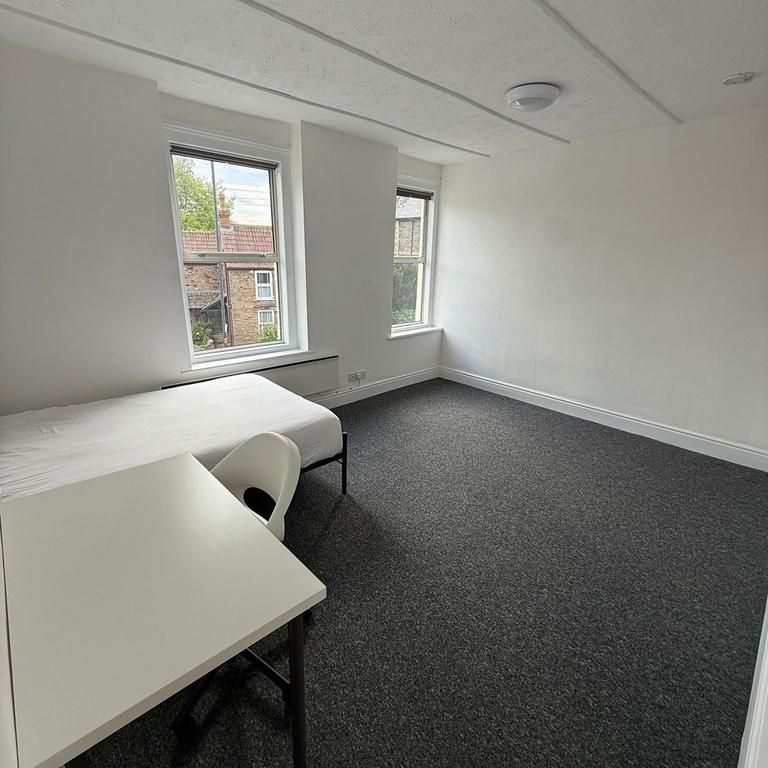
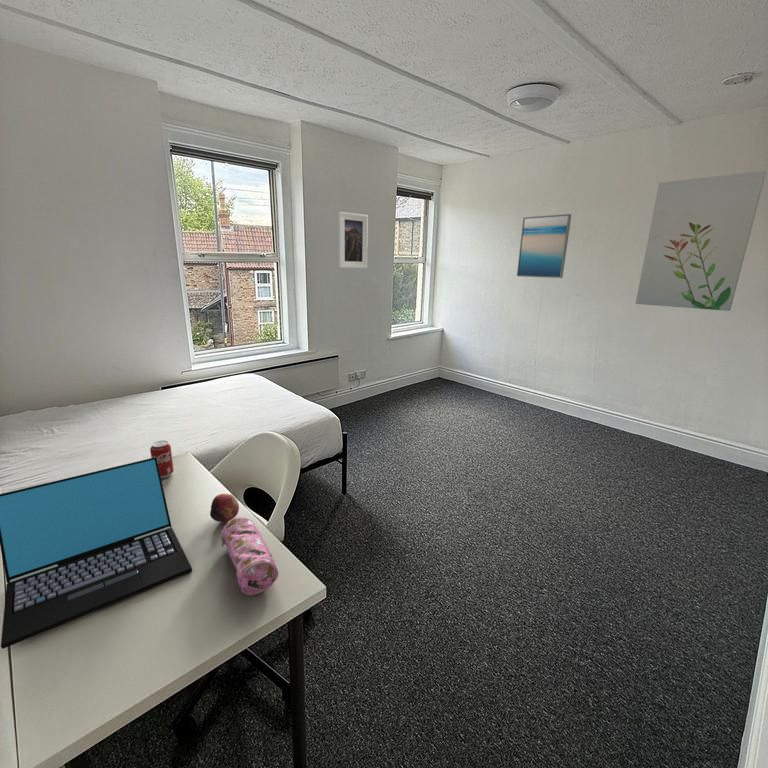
+ wall art [516,213,572,279]
+ fruit [209,493,240,523]
+ wall art [634,170,767,312]
+ beverage can [149,440,175,479]
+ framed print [337,211,369,269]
+ pencil case [219,516,279,596]
+ laptop [0,457,193,650]
